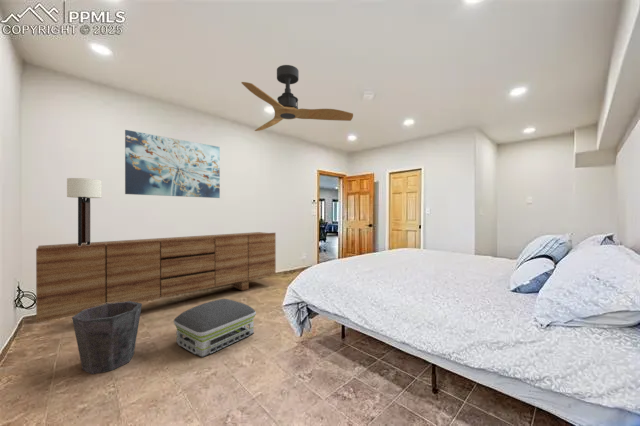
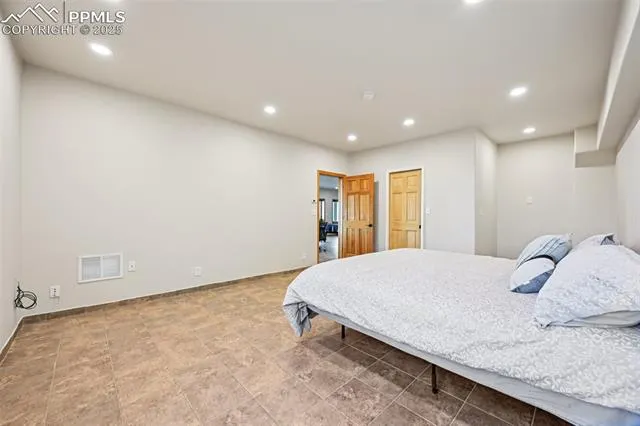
- sideboard [35,231,277,324]
- air purifier [173,298,257,358]
- ceiling fan [240,64,354,132]
- wall art [124,129,221,199]
- waste bin [71,301,143,375]
- wall sconce [66,177,103,246]
